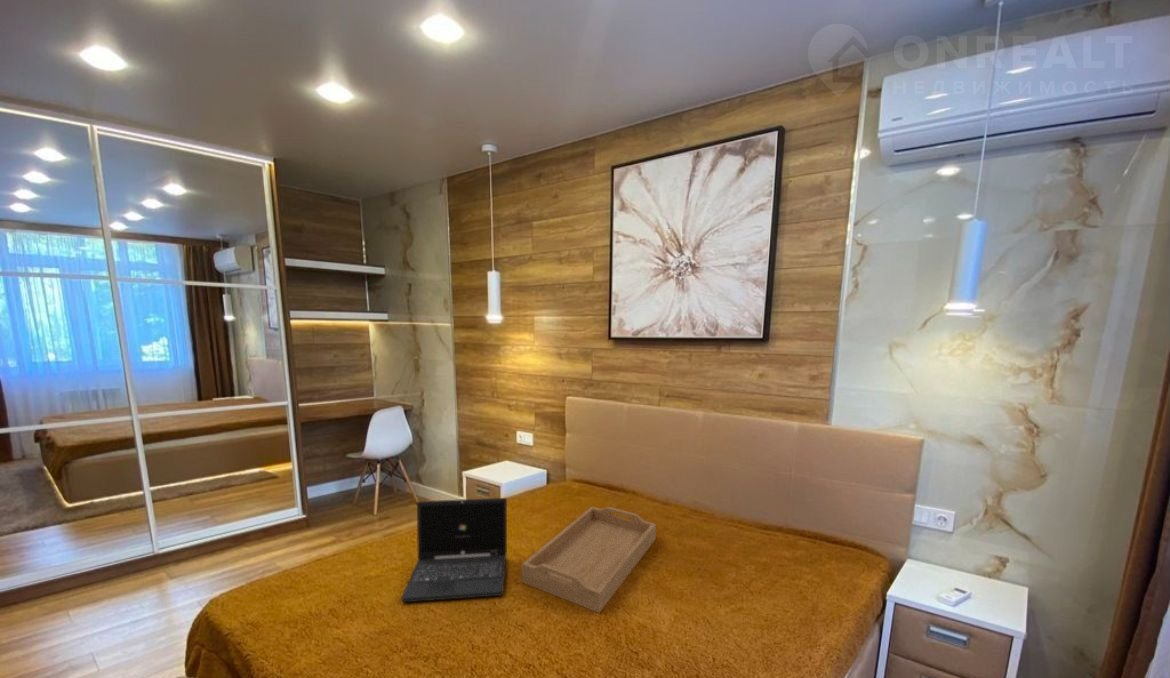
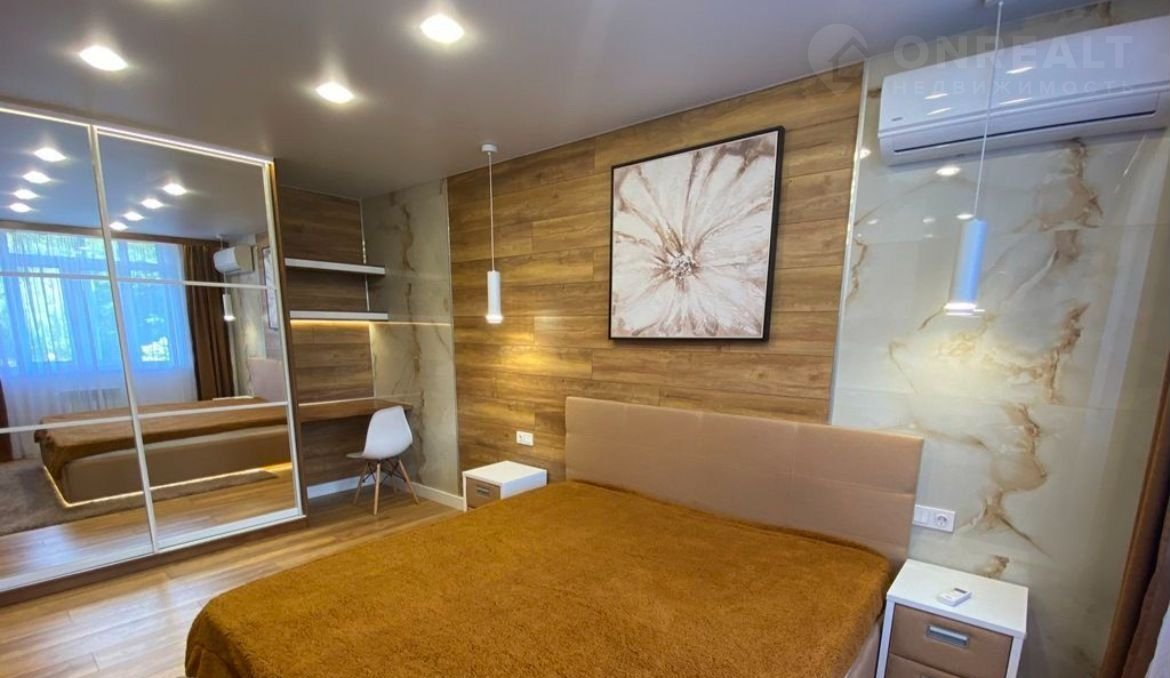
- serving tray [521,506,657,614]
- laptop [400,497,508,604]
